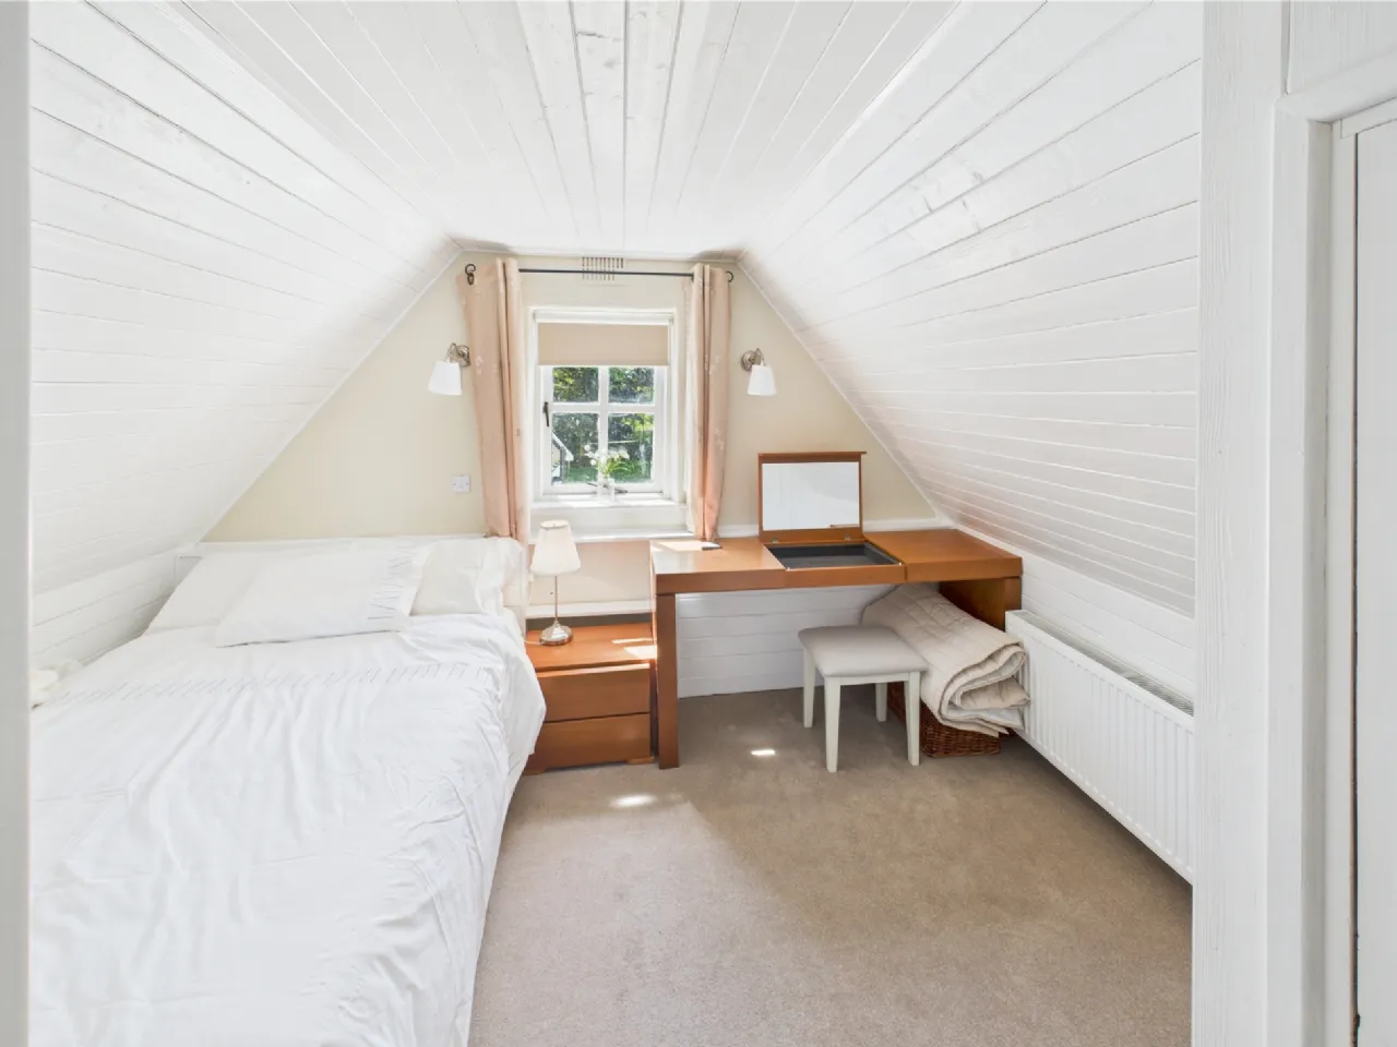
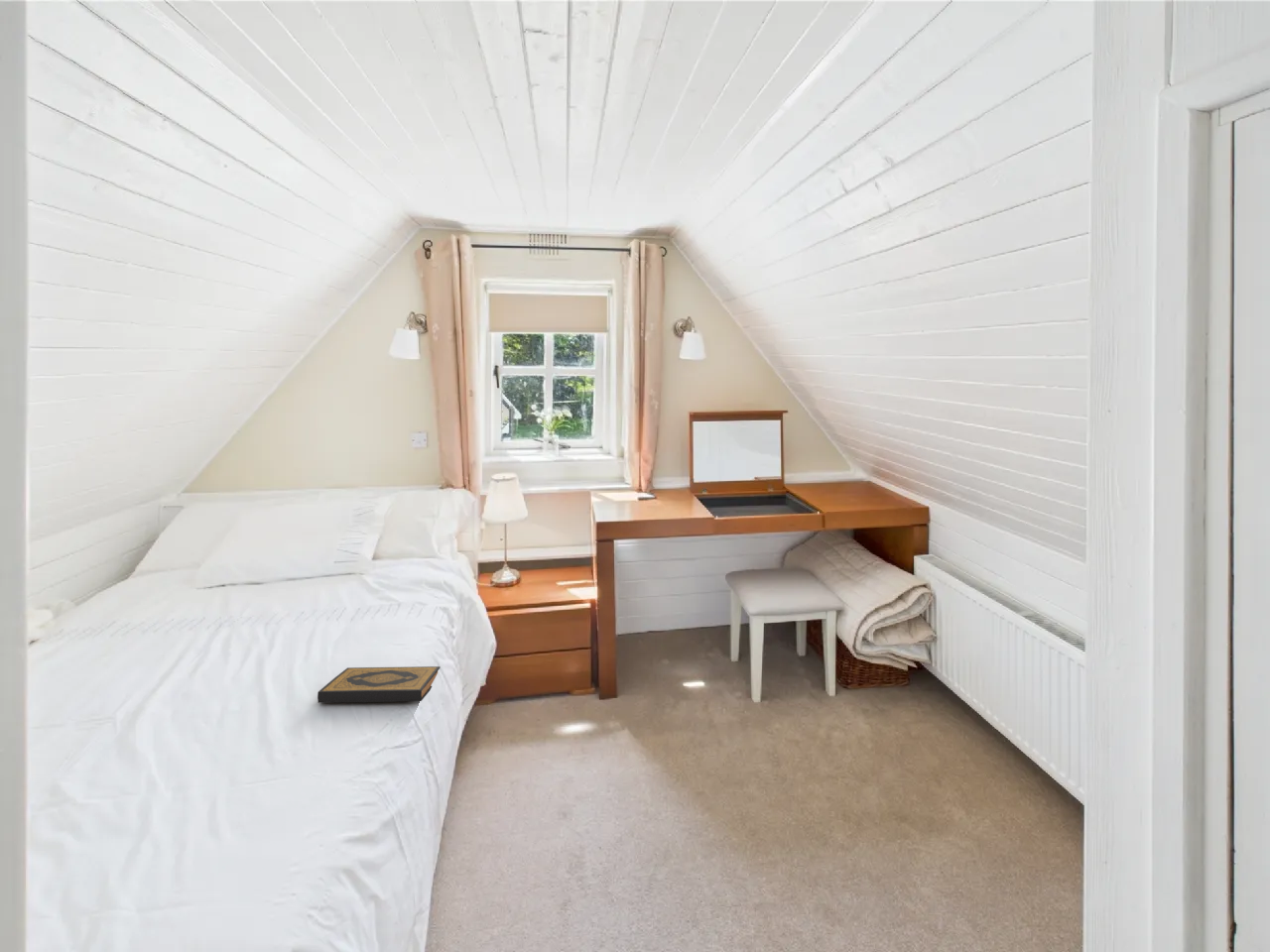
+ hardback book [317,665,442,704]
